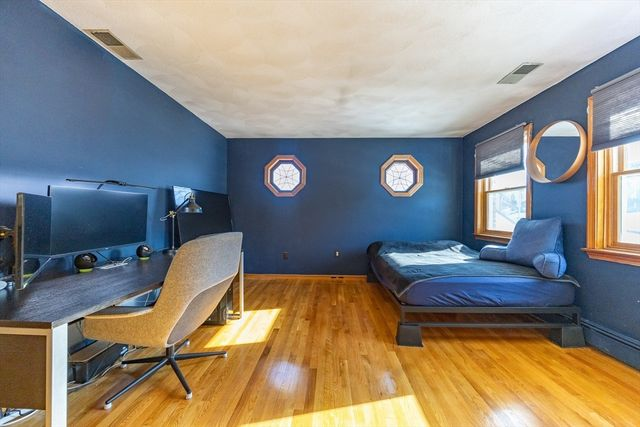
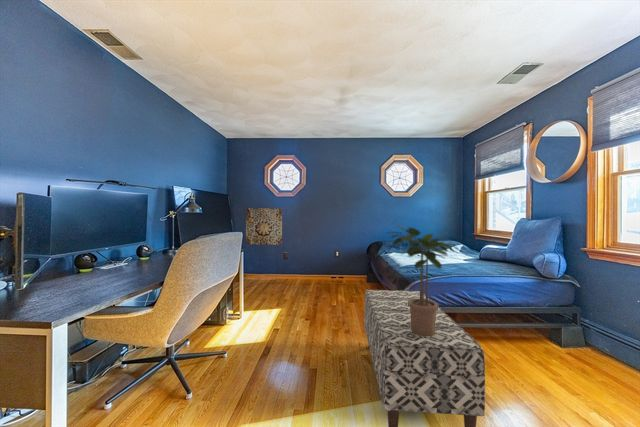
+ potted plant [385,221,455,336]
+ wall art [245,207,283,246]
+ bench [363,289,486,427]
